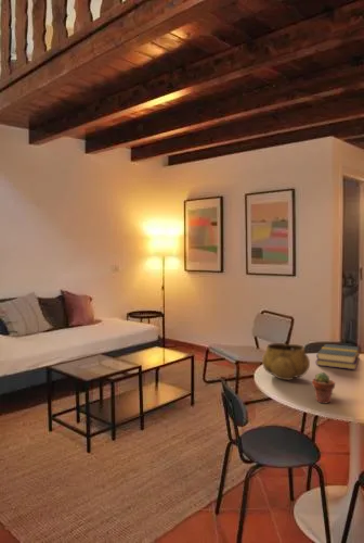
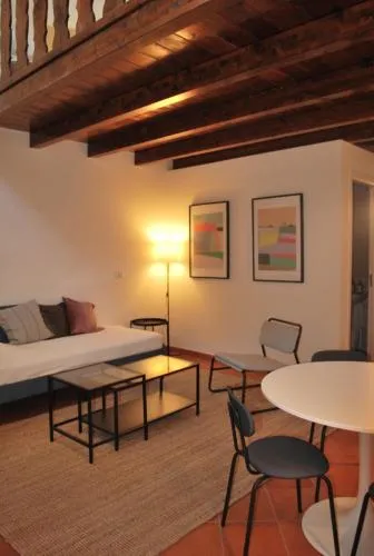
- decorative bowl [261,342,311,381]
- potted succulent [311,371,336,404]
- book [315,343,361,370]
